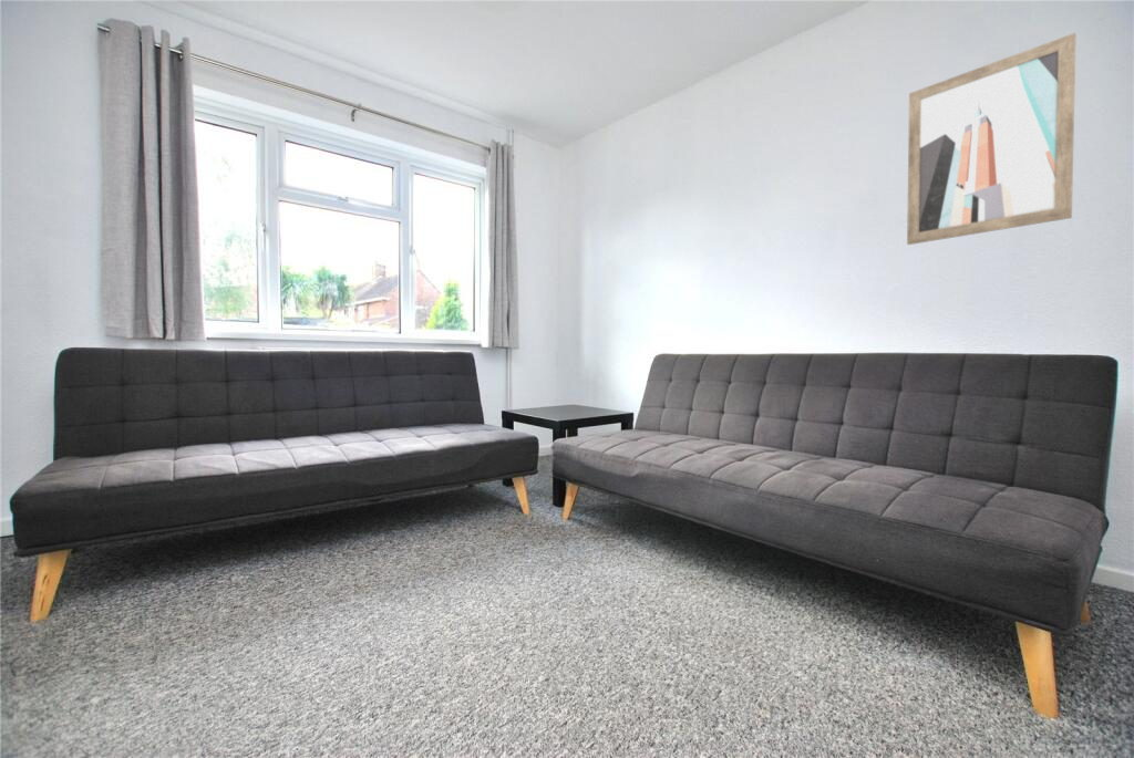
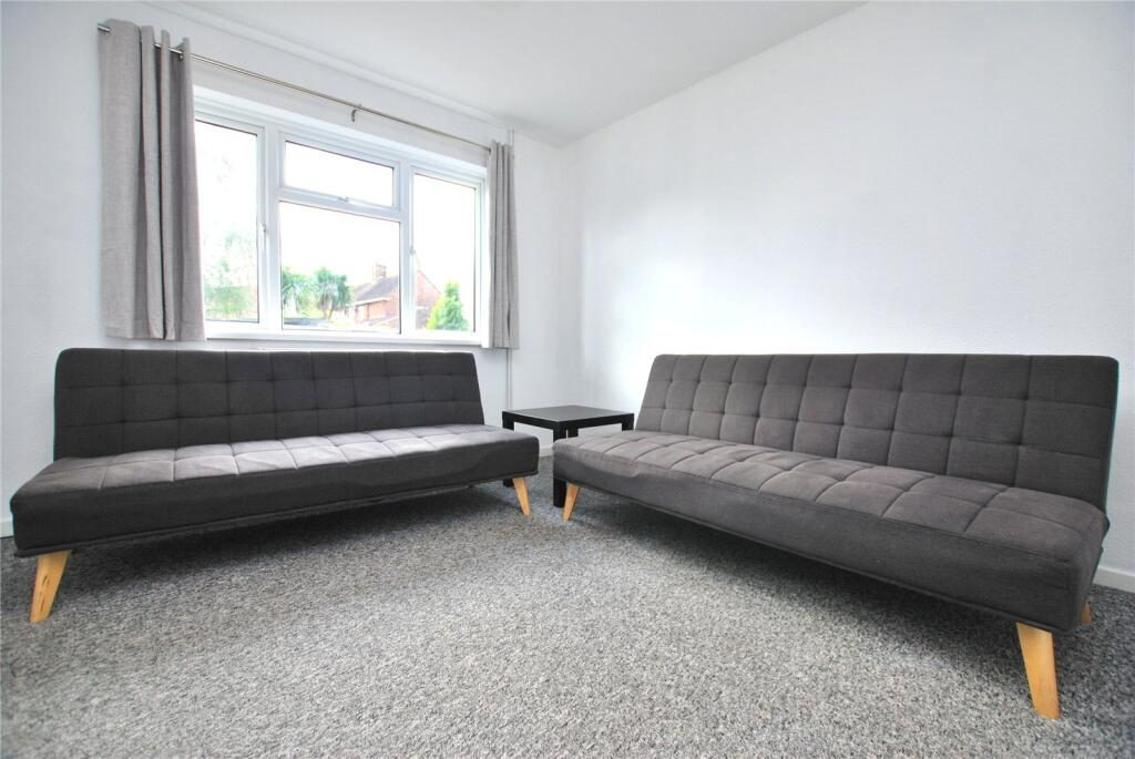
- wall art [906,32,1078,246]
